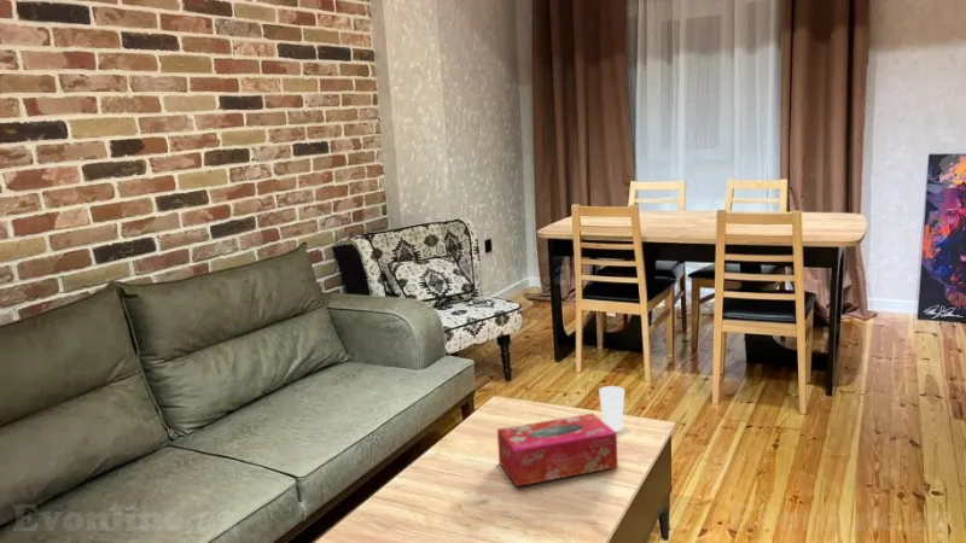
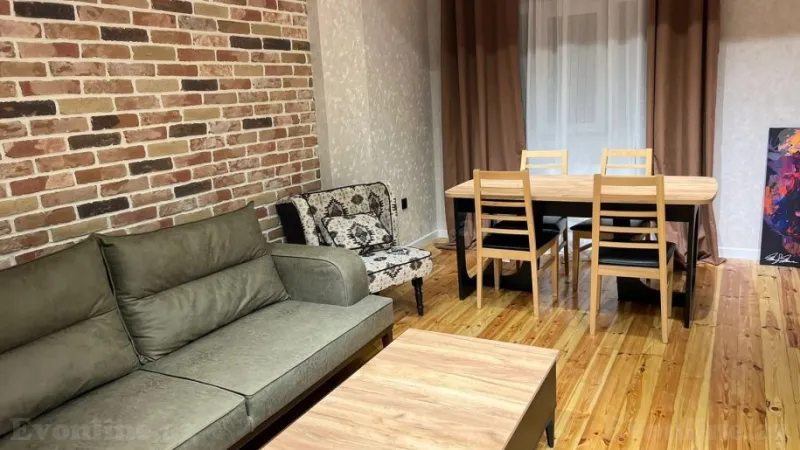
- cup [598,385,625,432]
- tissue box [496,413,618,487]
